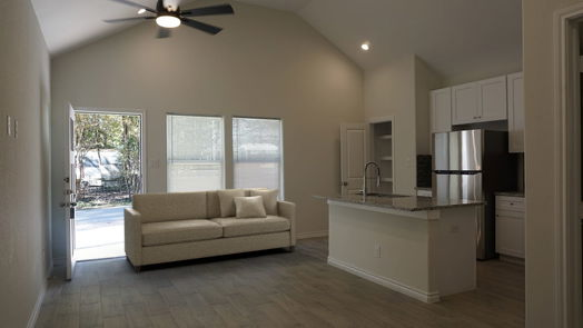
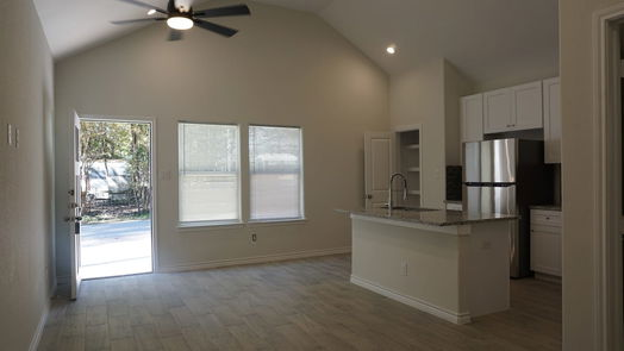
- sofa [122,187,297,275]
